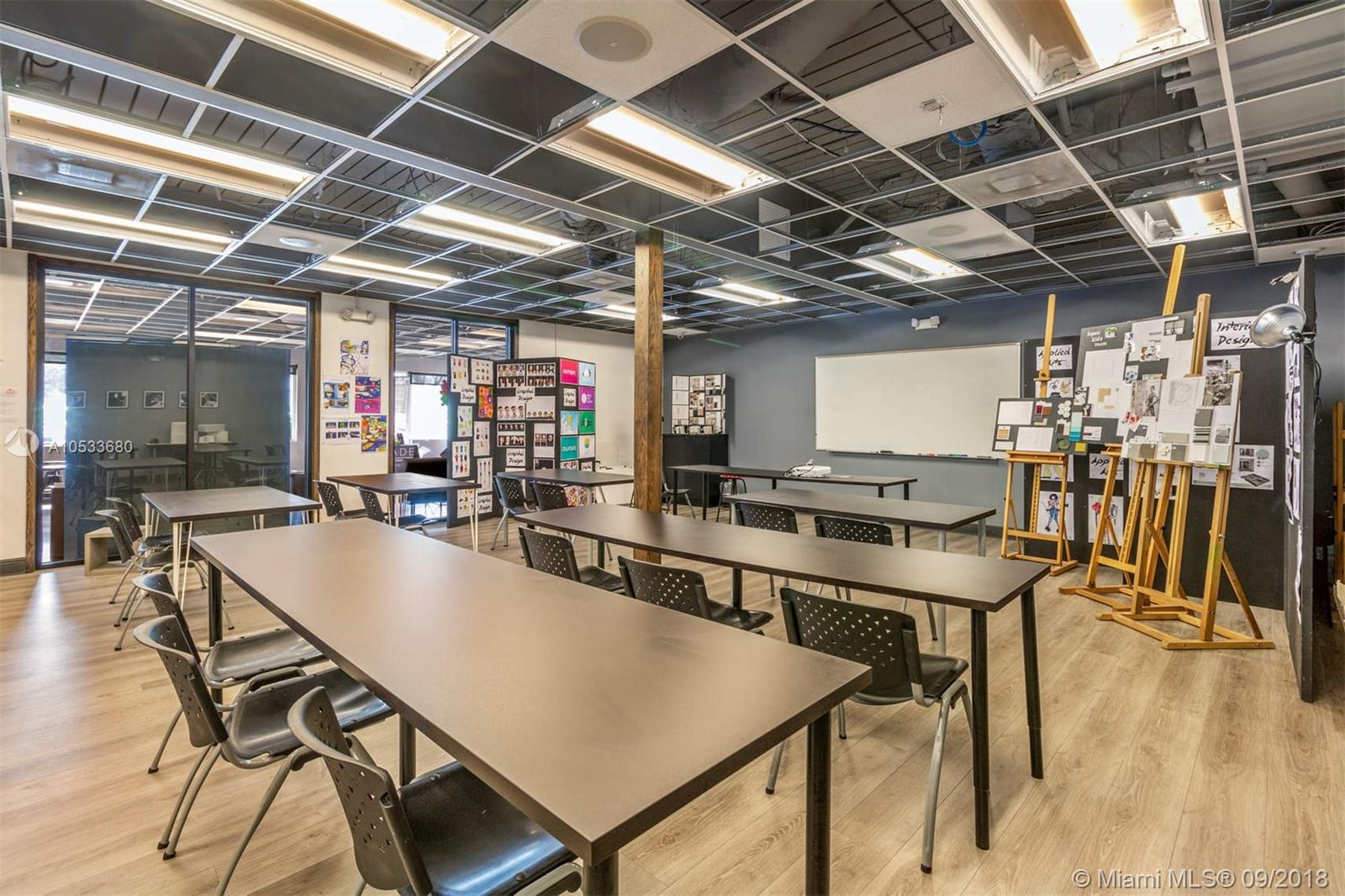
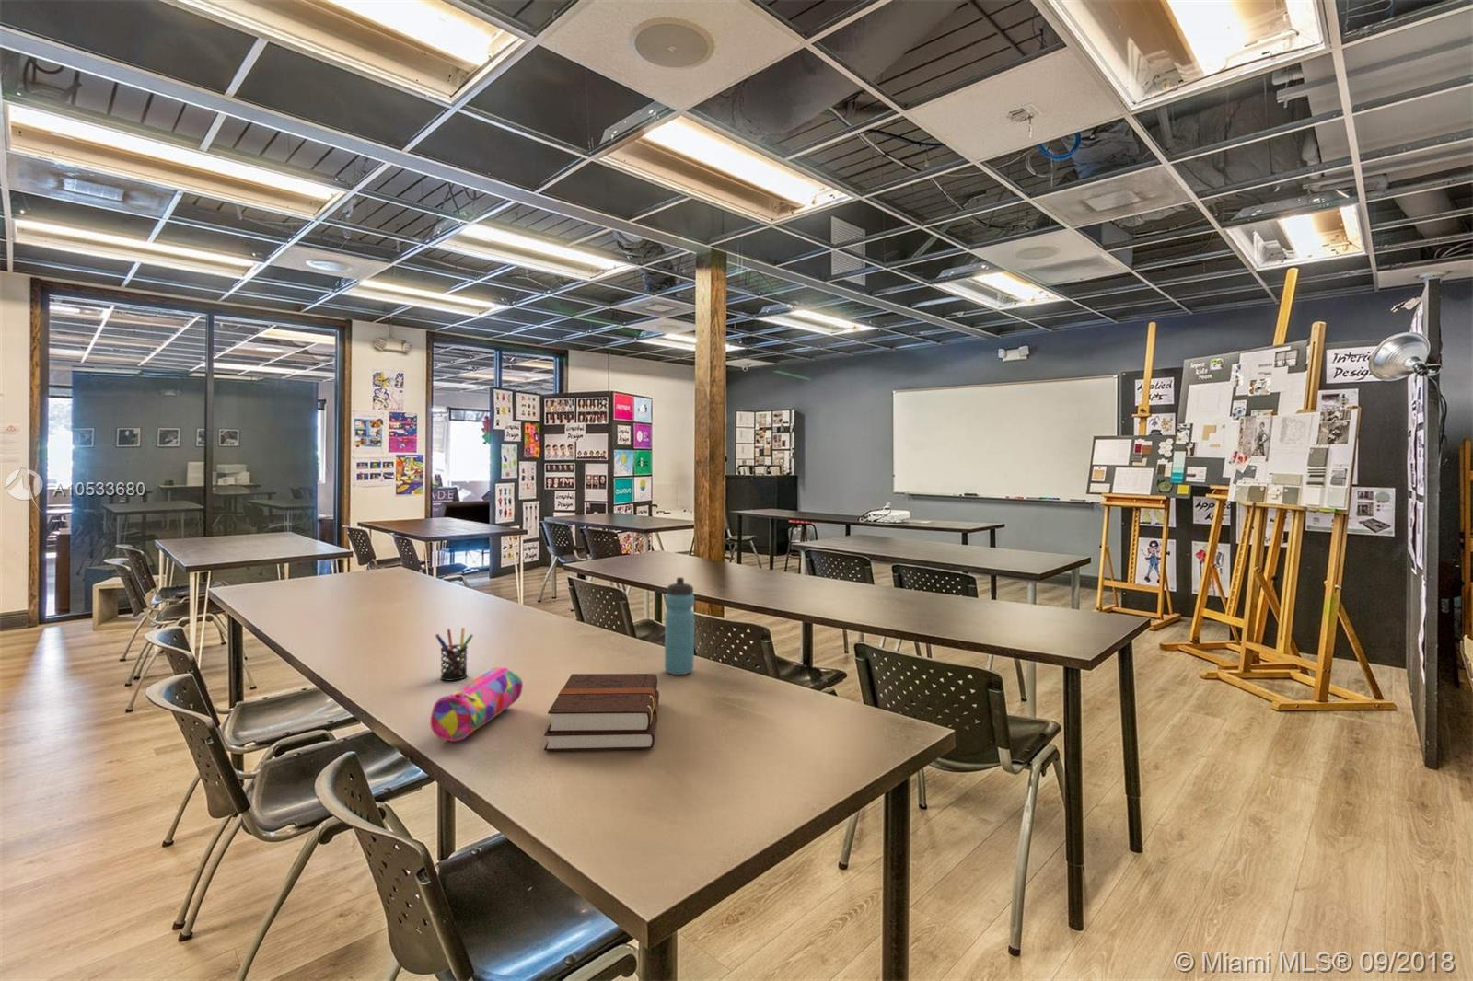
+ water bottle [664,576,695,676]
+ pencil case [429,667,523,742]
+ pen holder [435,626,474,682]
+ hardback book [543,672,660,752]
